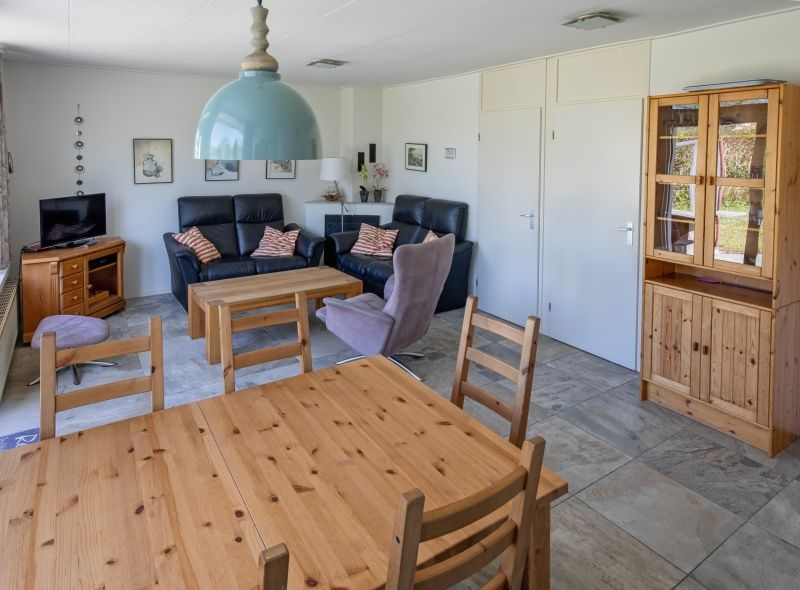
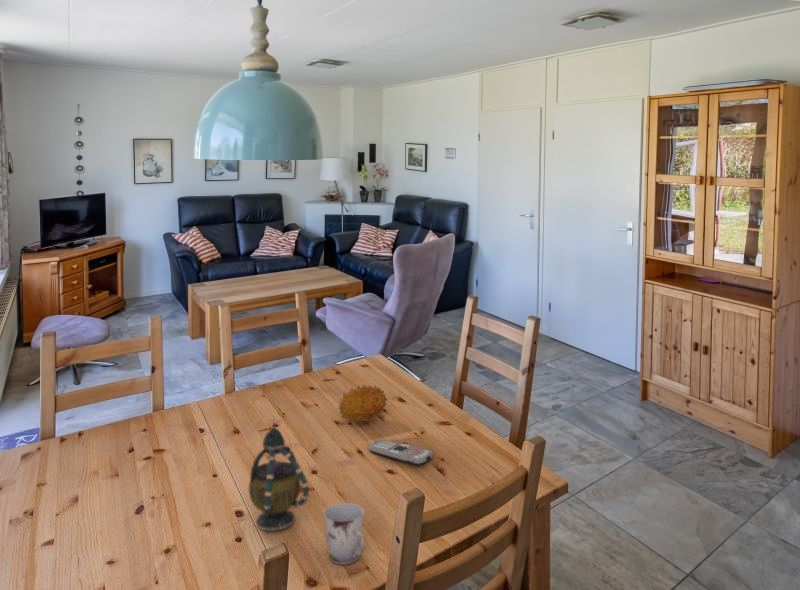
+ fruit [337,383,389,423]
+ cup [323,502,365,566]
+ remote control [368,439,434,466]
+ teapot [248,425,310,532]
